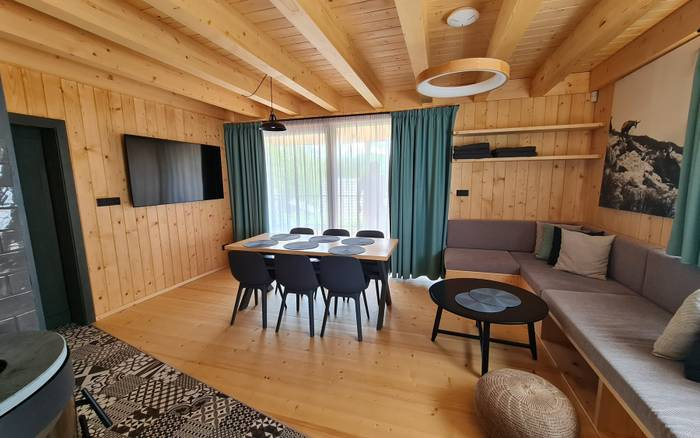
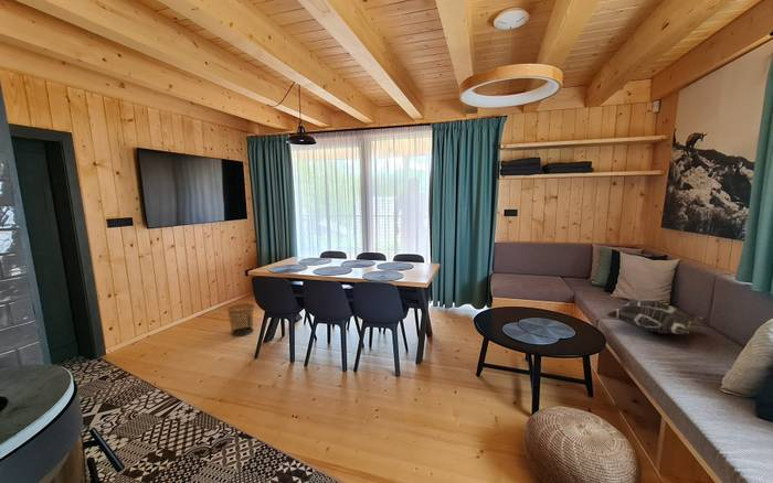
+ decorative pillow [606,300,708,335]
+ waste bin [226,303,255,337]
